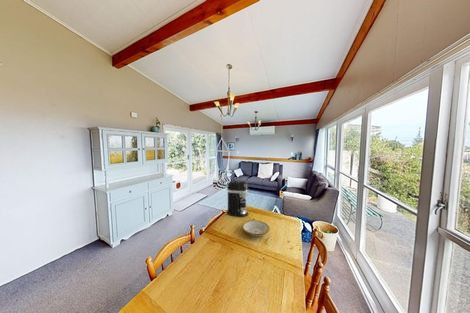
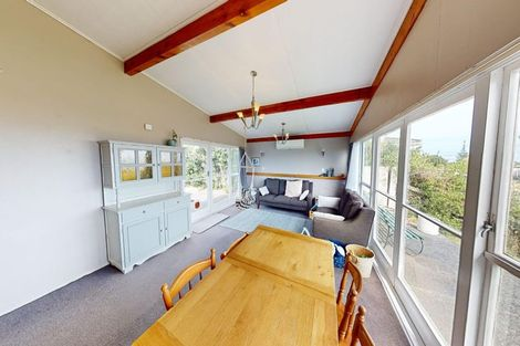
- bowl [241,219,271,237]
- coffee maker [226,179,249,218]
